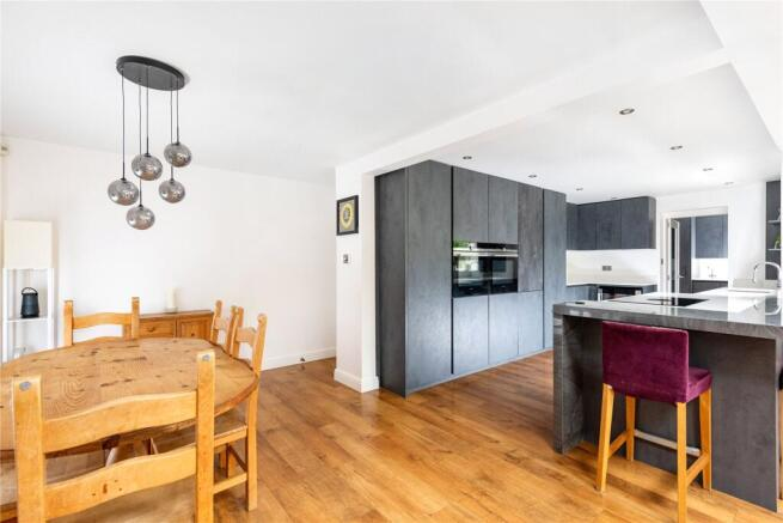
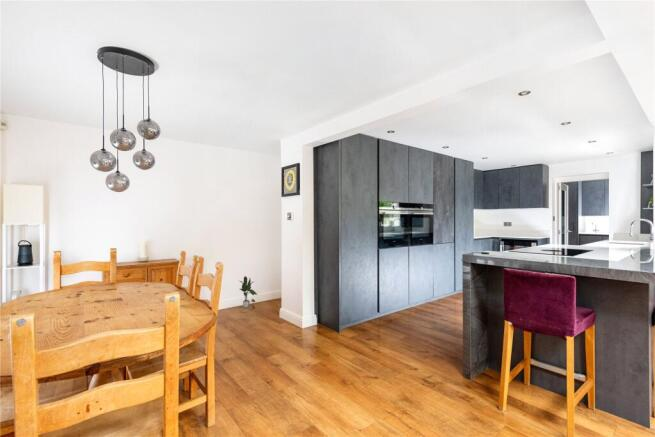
+ potted plant [239,275,259,309]
